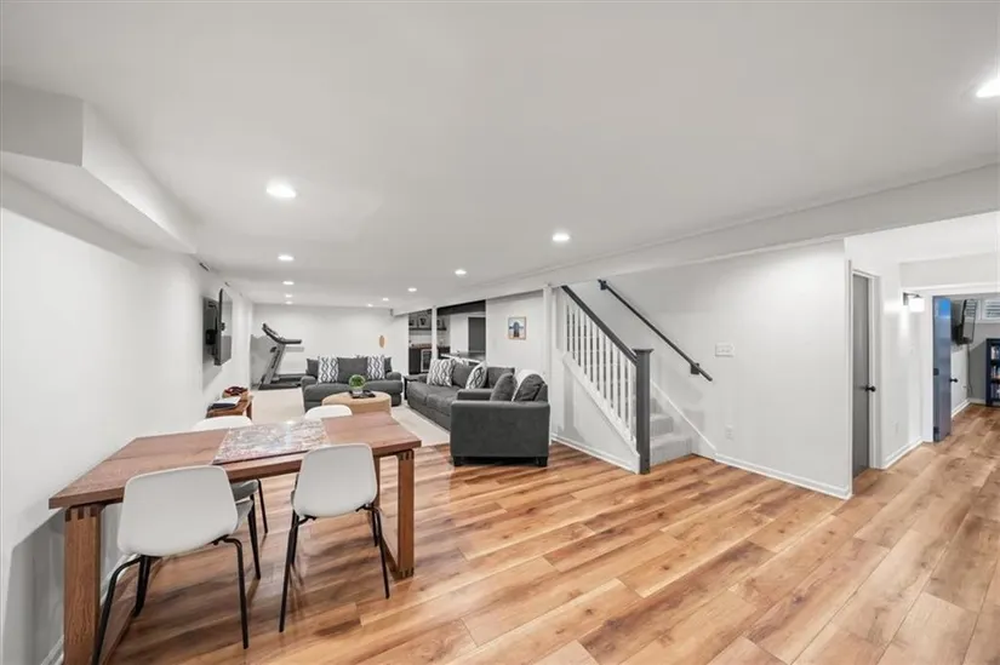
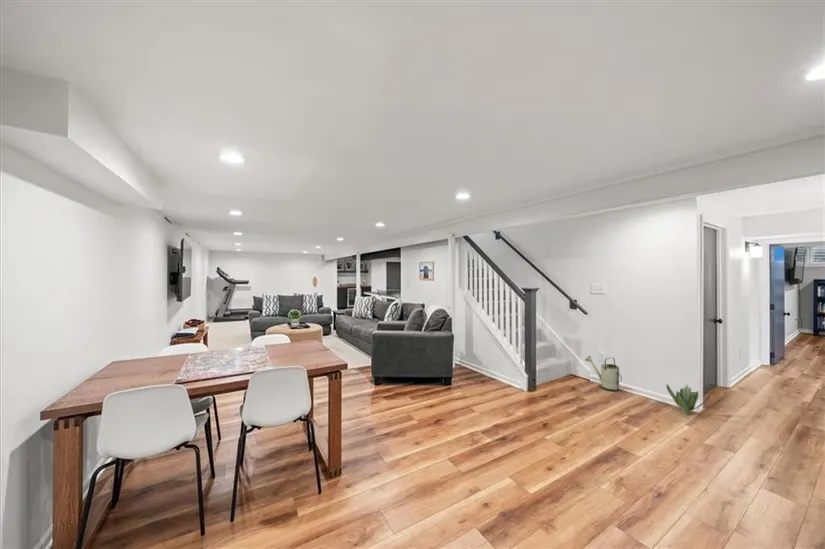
+ decorative plant [665,383,711,416]
+ watering can [584,355,623,392]
